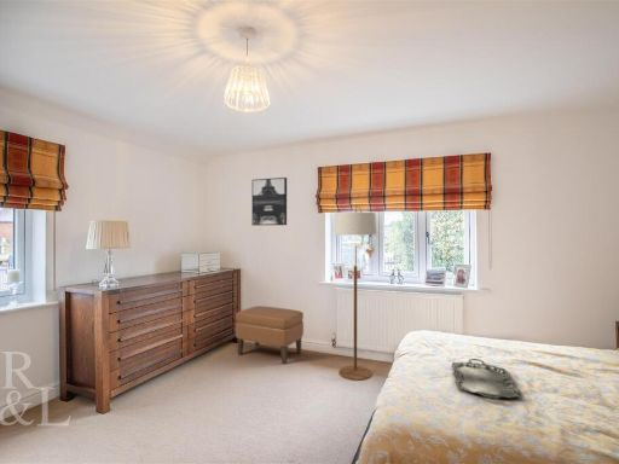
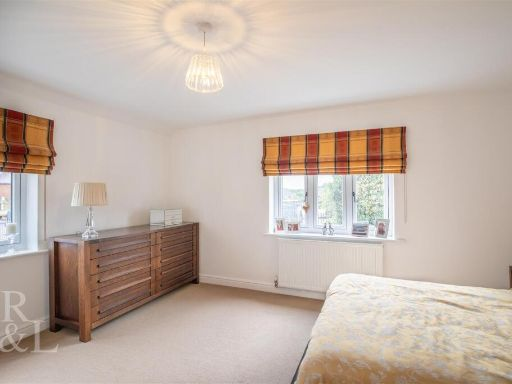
- serving tray [450,358,522,400]
- ottoman [235,304,305,365]
- floor lamp [332,204,380,382]
- wall art [251,176,288,226]
